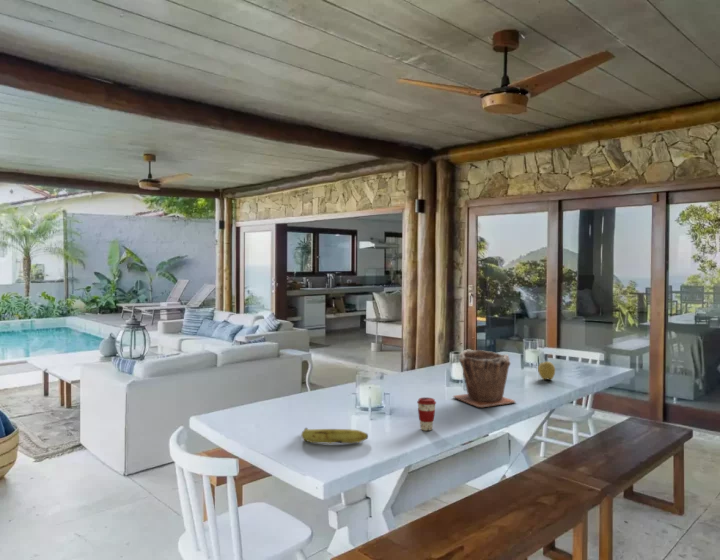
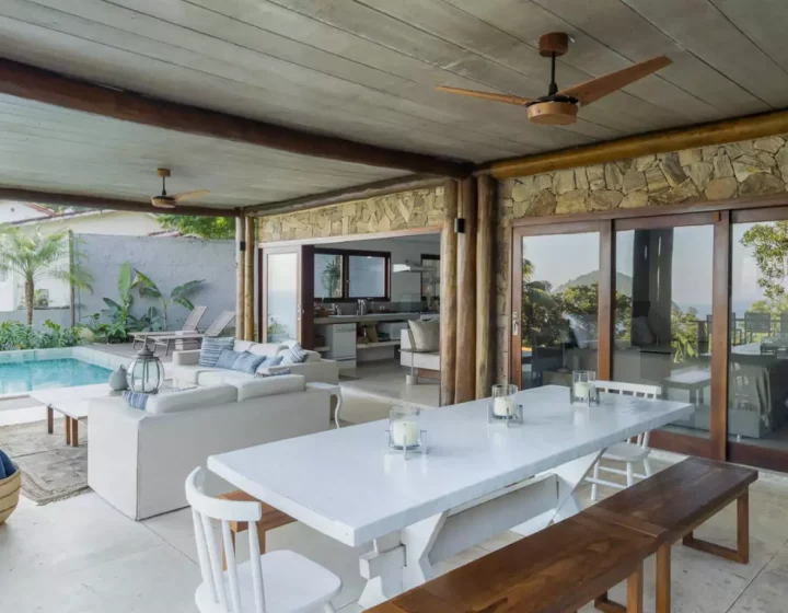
- coffee cup [416,396,437,432]
- fruit [537,361,556,380]
- fruit [300,427,369,445]
- plant pot [452,348,517,408]
